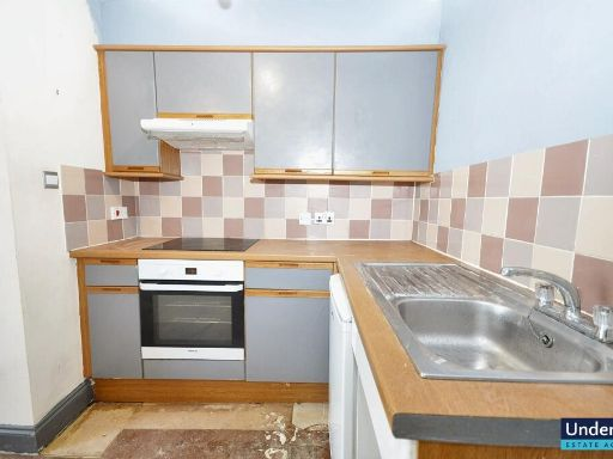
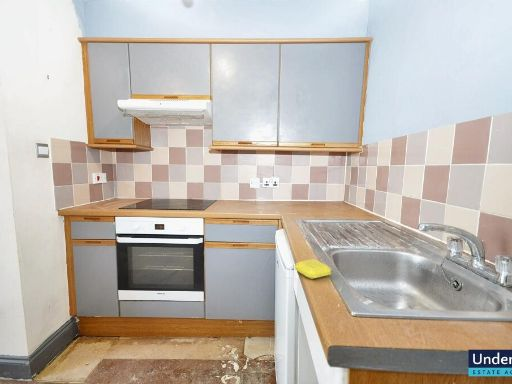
+ soap bar [294,258,332,280]
